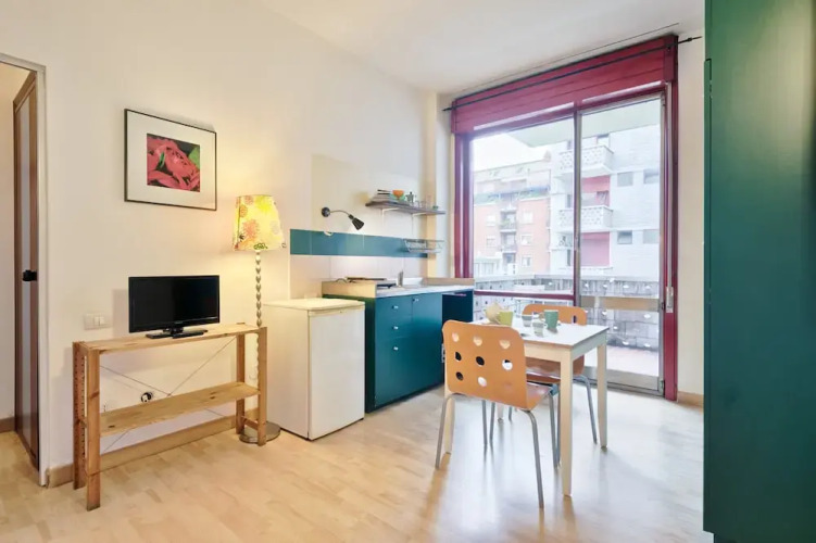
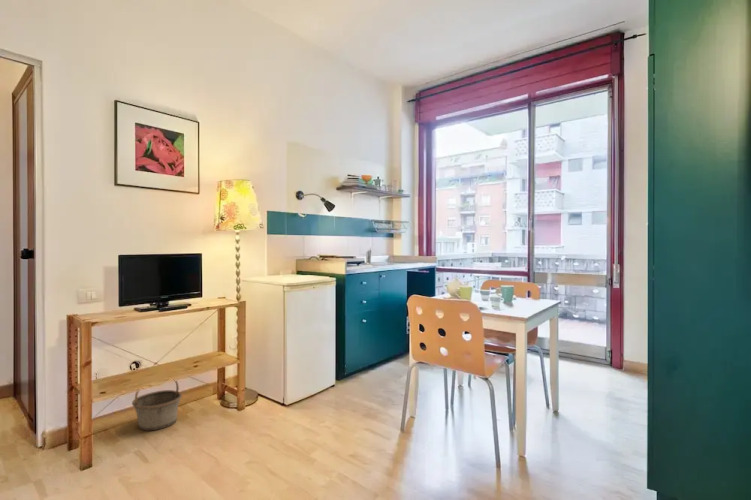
+ basket [131,380,183,431]
